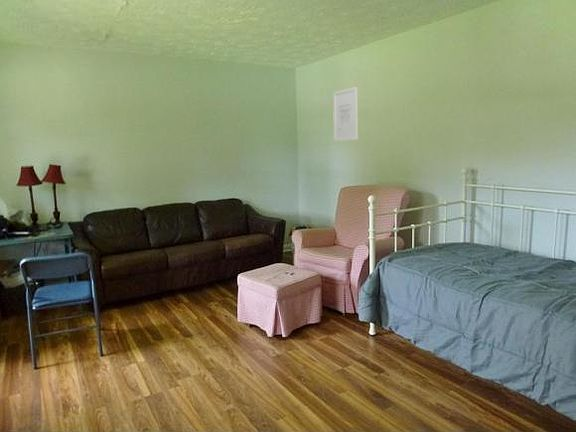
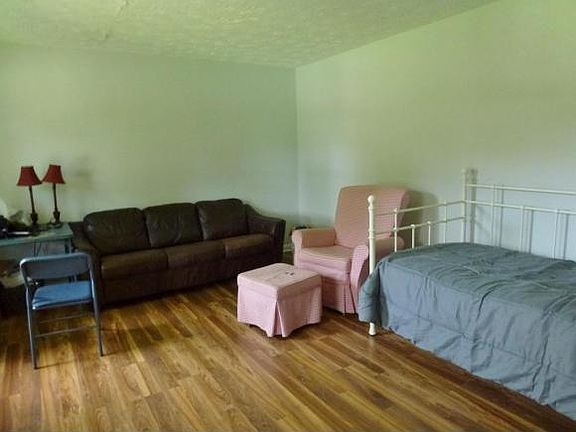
- wall art [332,86,358,142]
